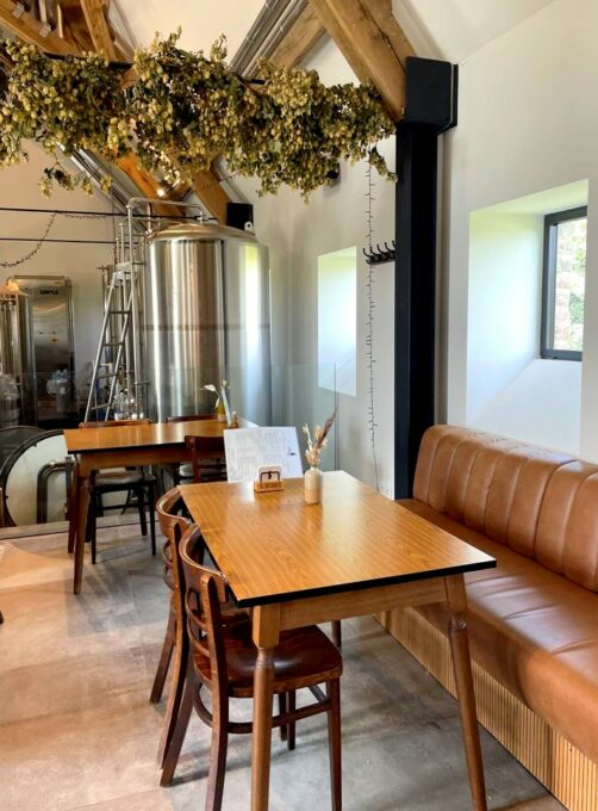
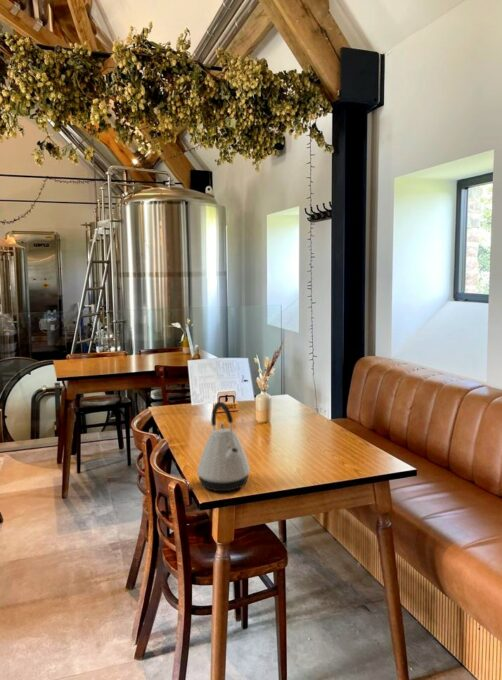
+ kettle [196,401,251,492]
